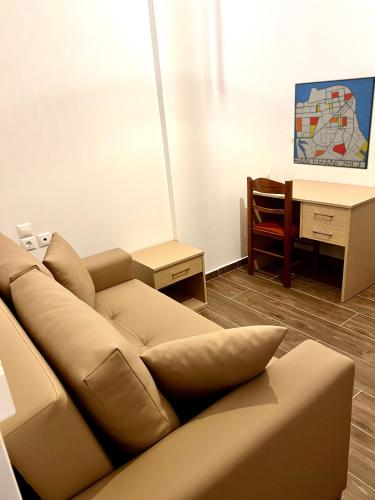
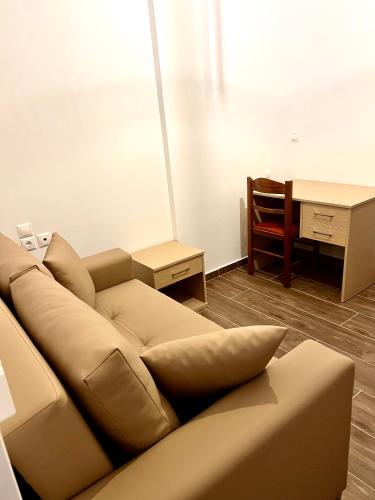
- wall art [293,76,375,170]
